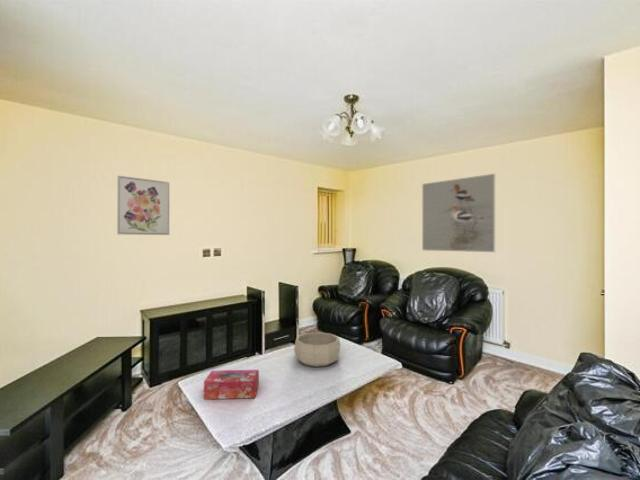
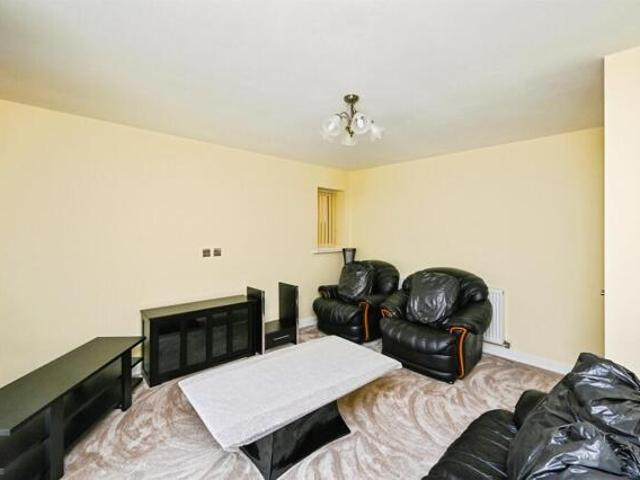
- wall art [116,175,171,236]
- tissue box [203,369,260,400]
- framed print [421,173,496,253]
- decorative bowl [293,331,341,368]
